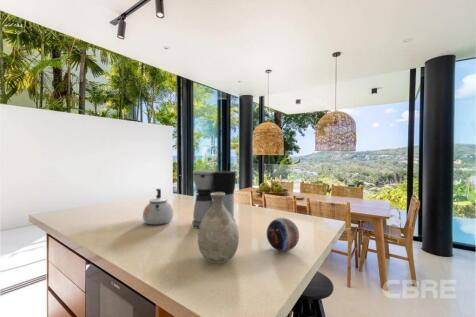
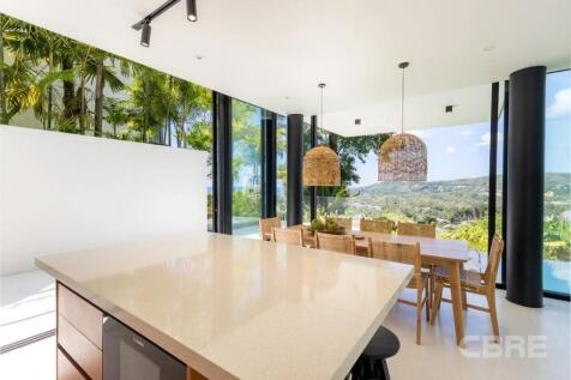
- vase [197,192,240,264]
- kettle [142,188,174,226]
- decorative orb [266,217,300,252]
- coffee maker [191,169,237,230]
